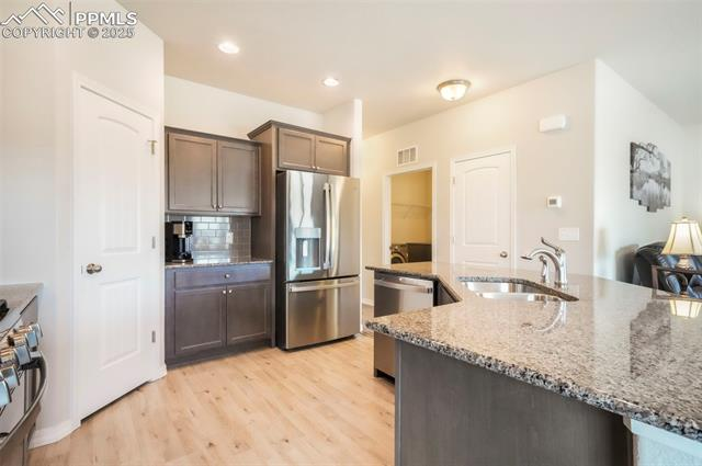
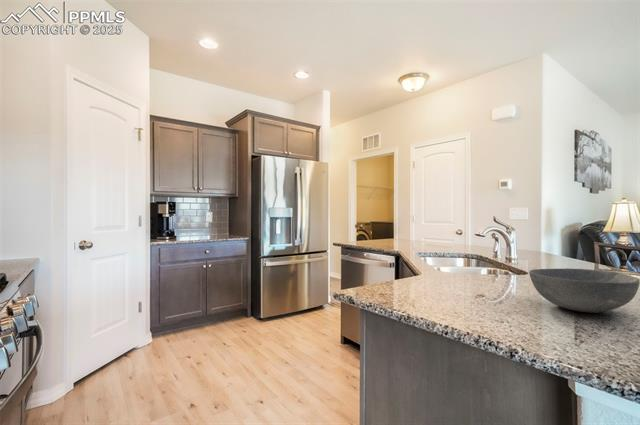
+ bowl [528,267,640,314]
